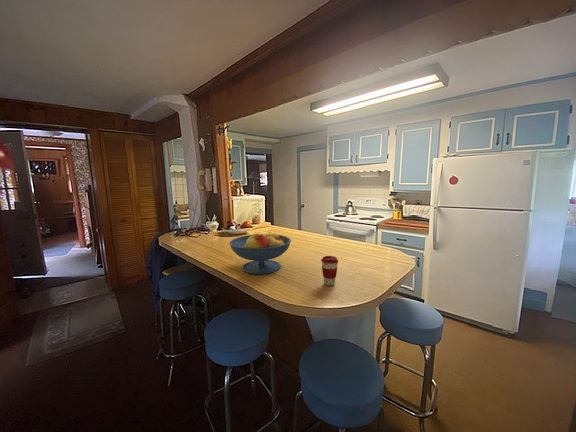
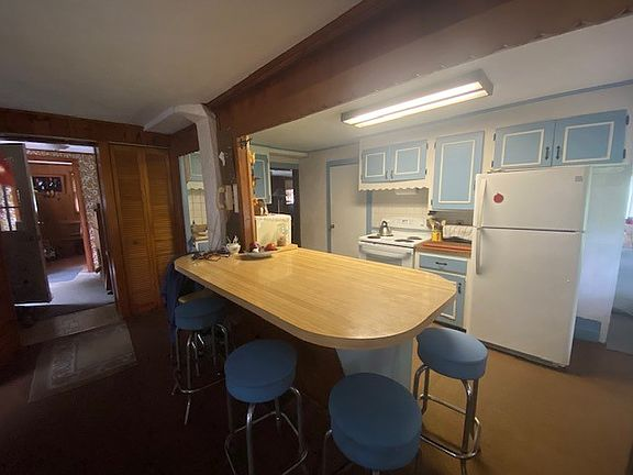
- fruit bowl [229,230,292,275]
- coffee cup [320,255,339,287]
